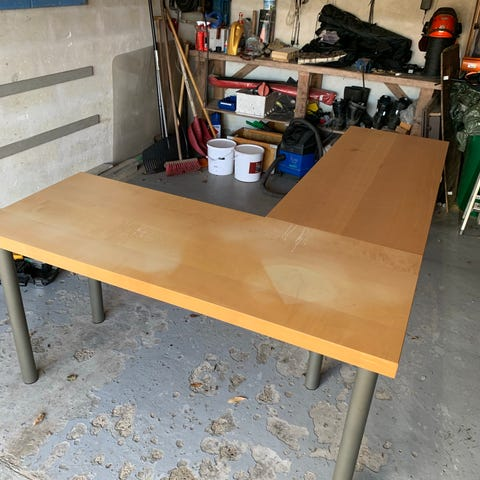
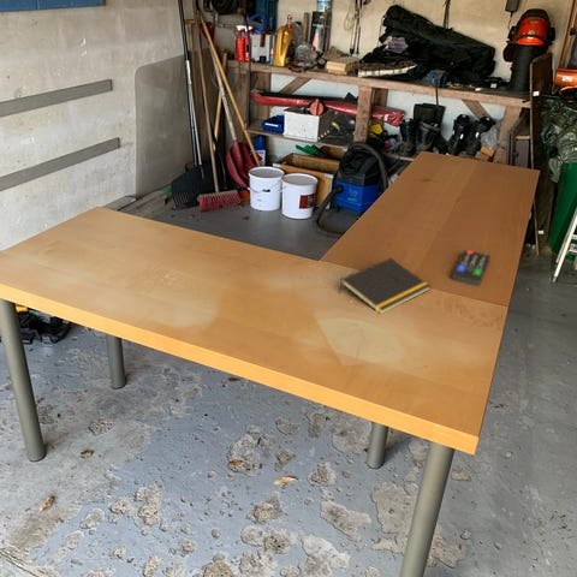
+ notepad [337,257,432,315]
+ remote control [450,249,492,287]
